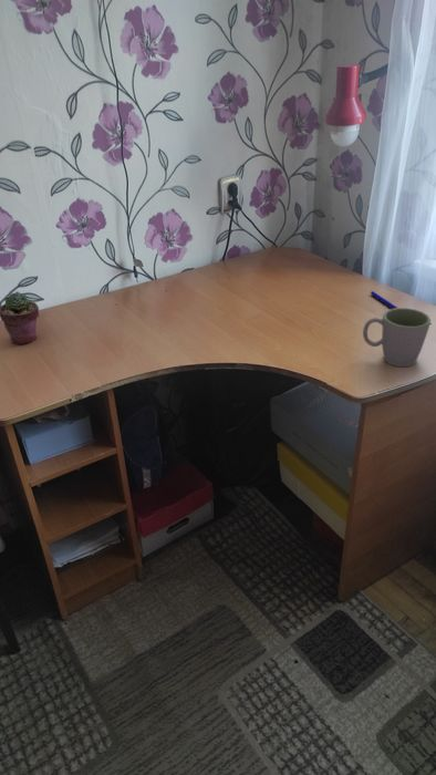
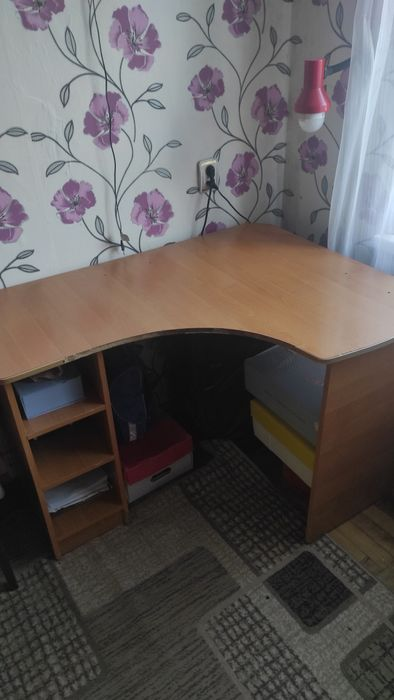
- potted succulent [0,290,40,345]
- pen [370,290,398,309]
- mug [362,307,432,368]
